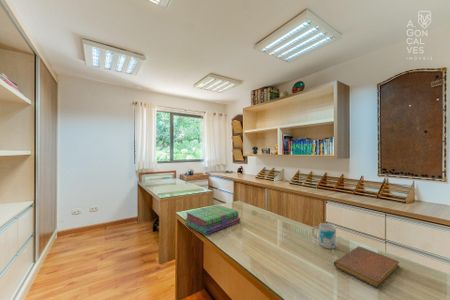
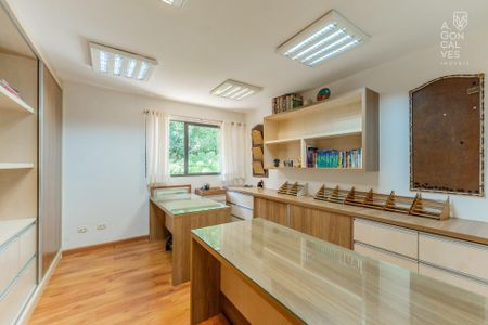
- stack of books [183,204,241,236]
- mug [311,222,337,250]
- notebook [333,245,400,289]
